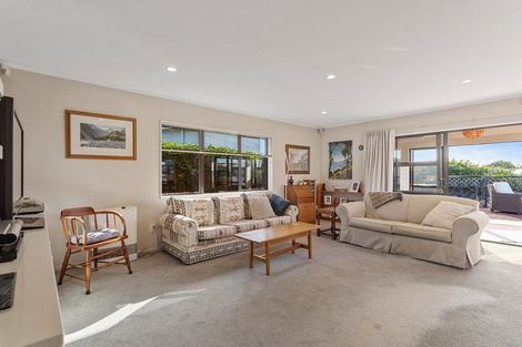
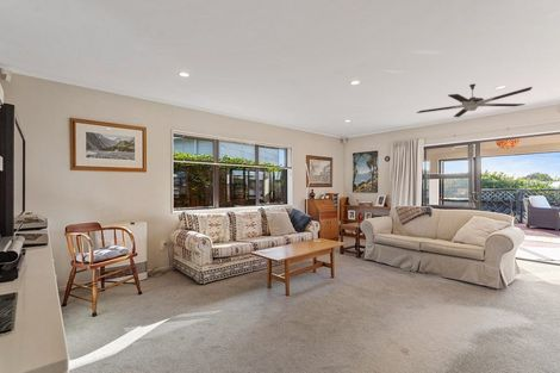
+ ceiling fan [416,83,534,118]
